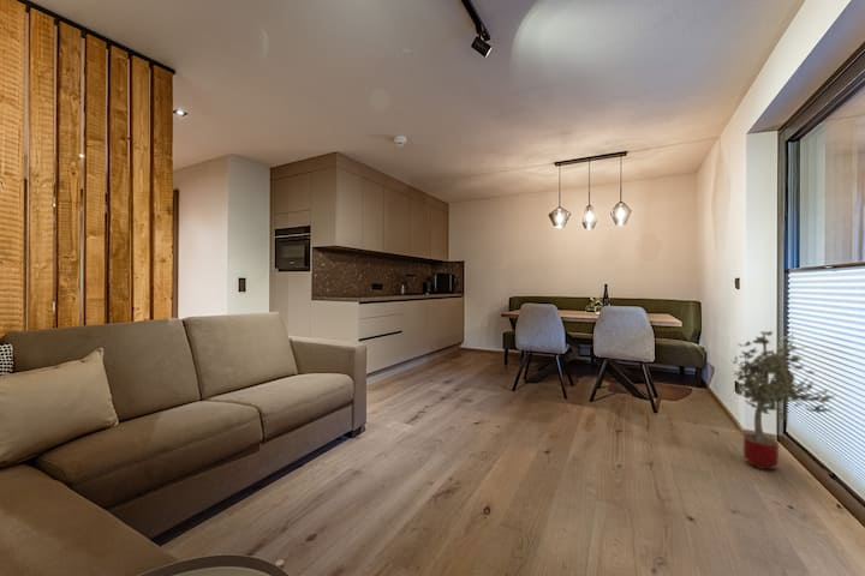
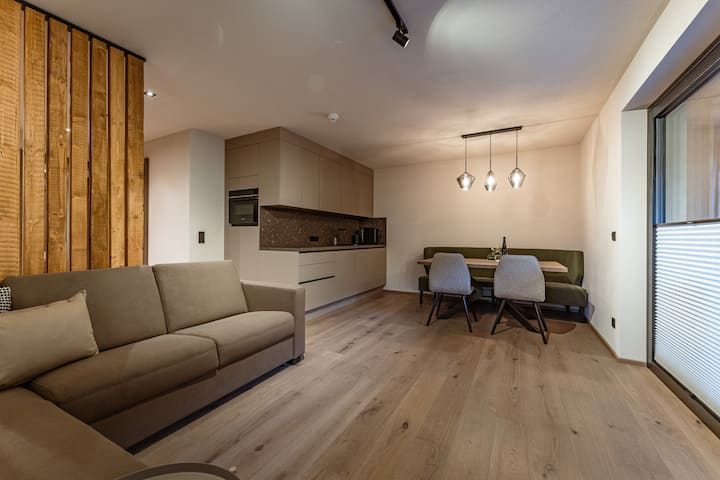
- potted tree [729,330,837,470]
